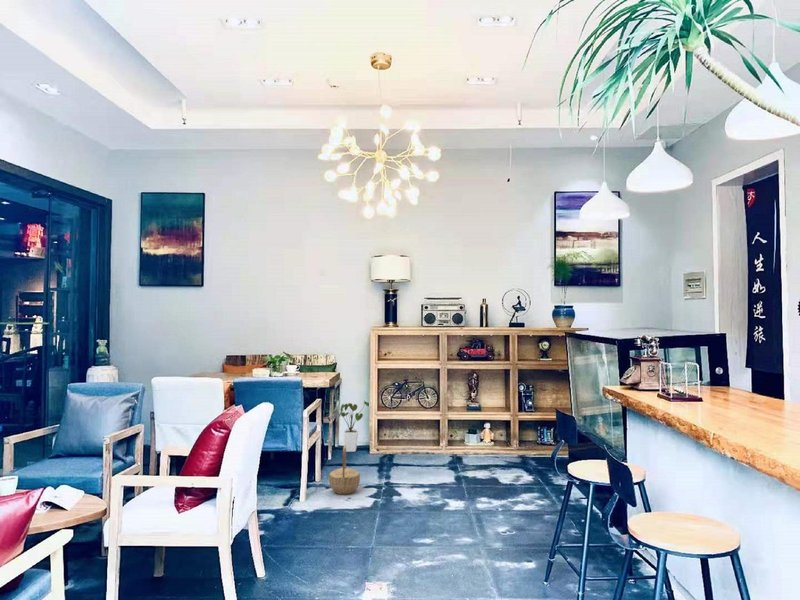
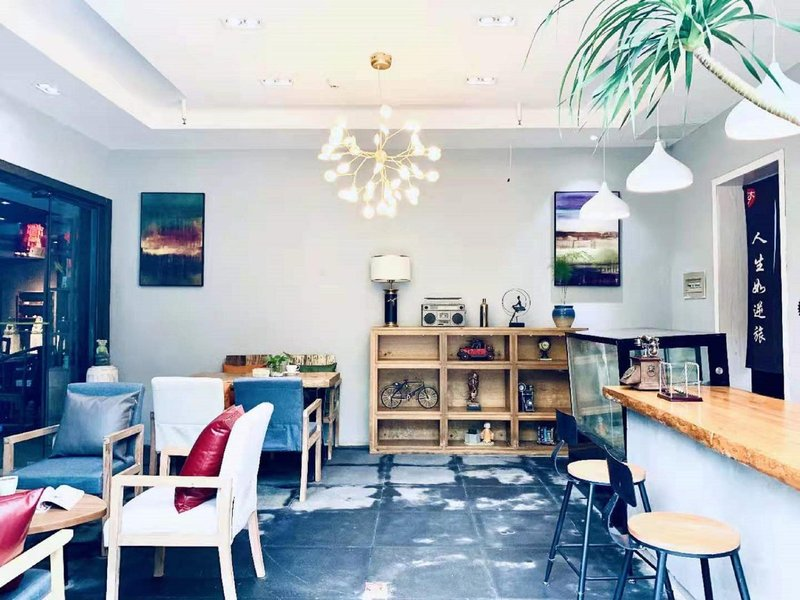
- house plant [337,399,370,453]
- basket [328,444,361,495]
